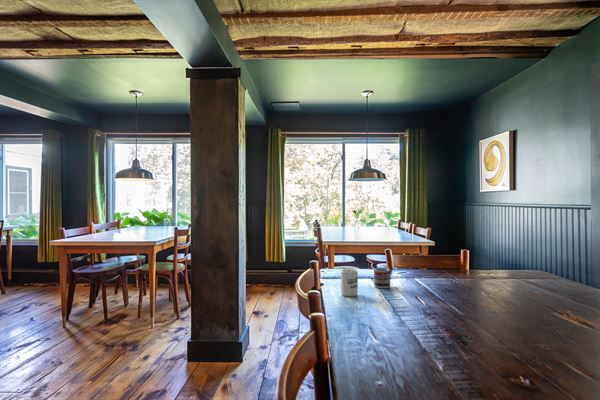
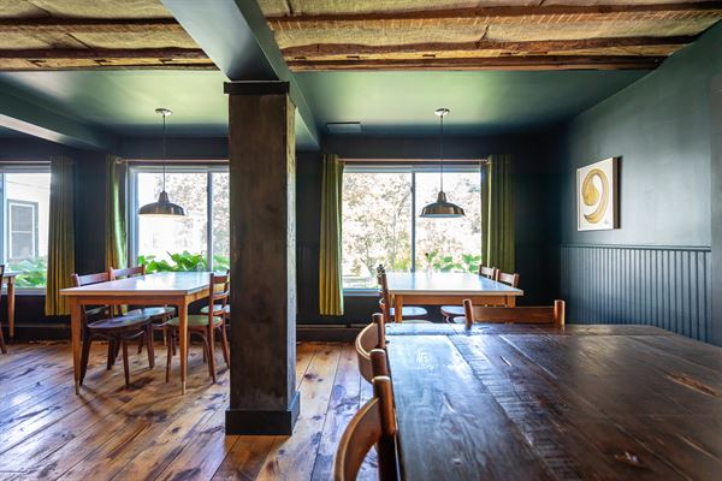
- cup [373,267,391,290]
- cup [340,268,359,297]
